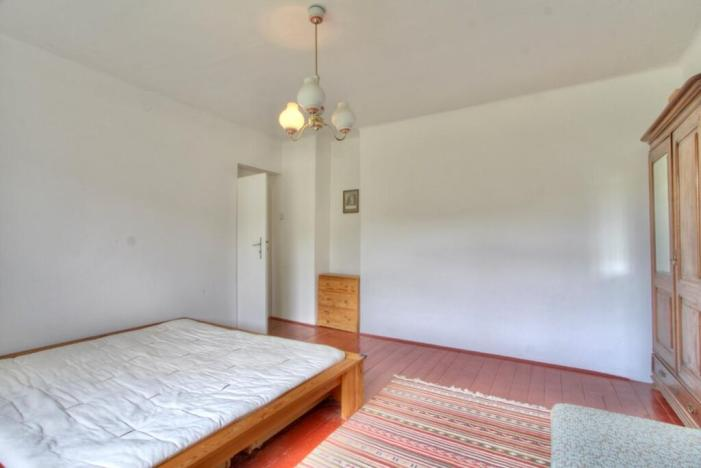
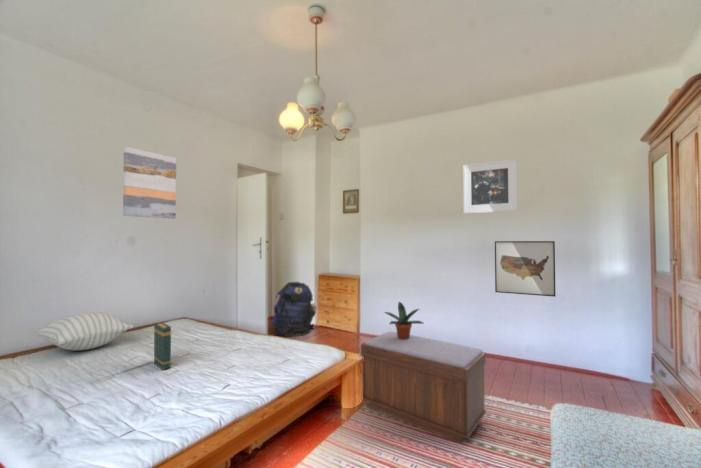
+ wall art [494,240,557,298]
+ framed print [462,158,519,214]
+ wall art [122,146,177,220]
+ backpack [270,281,318,338]
+ bench [360,331,487,444]
+ book [153,322,173,371]
+ pillow [34,311,135,351]
+ potted plant [383,301,425,340]
